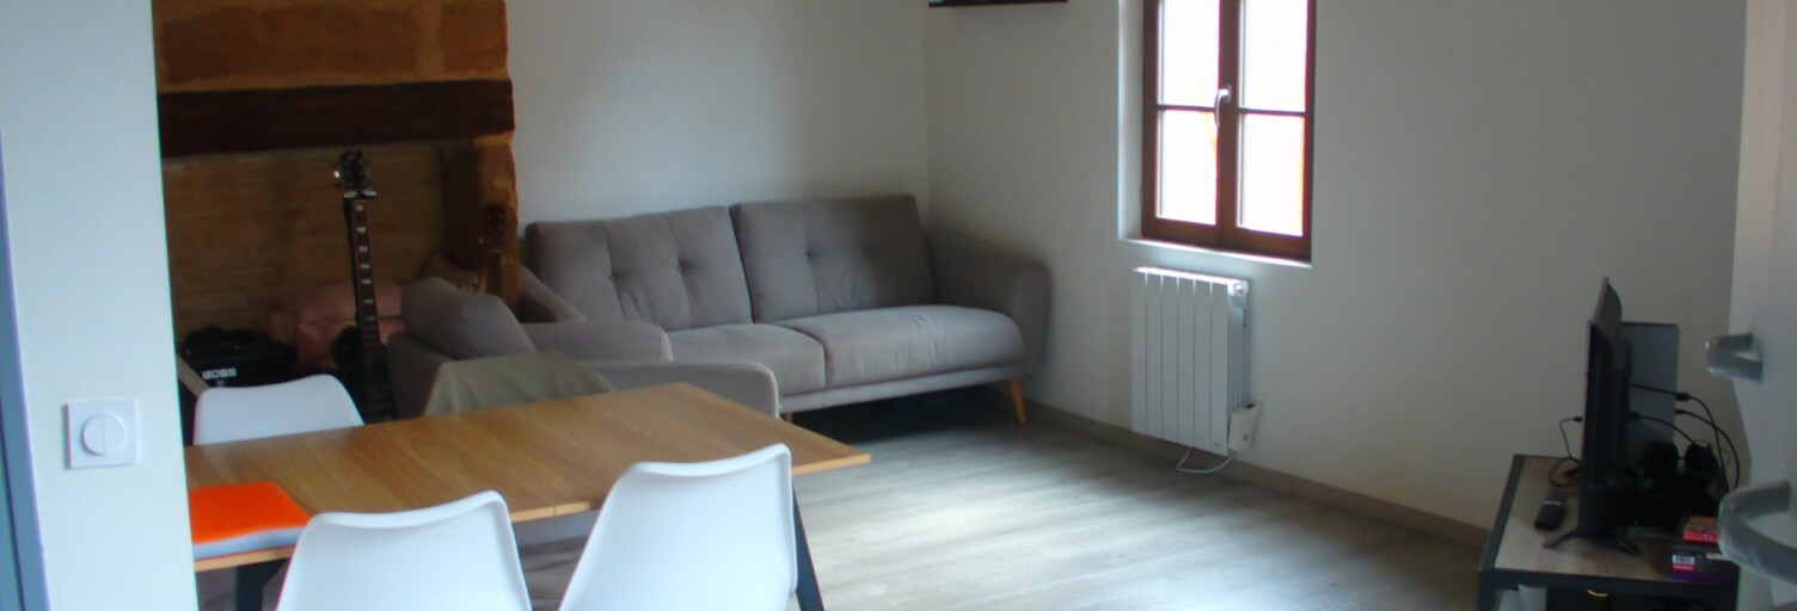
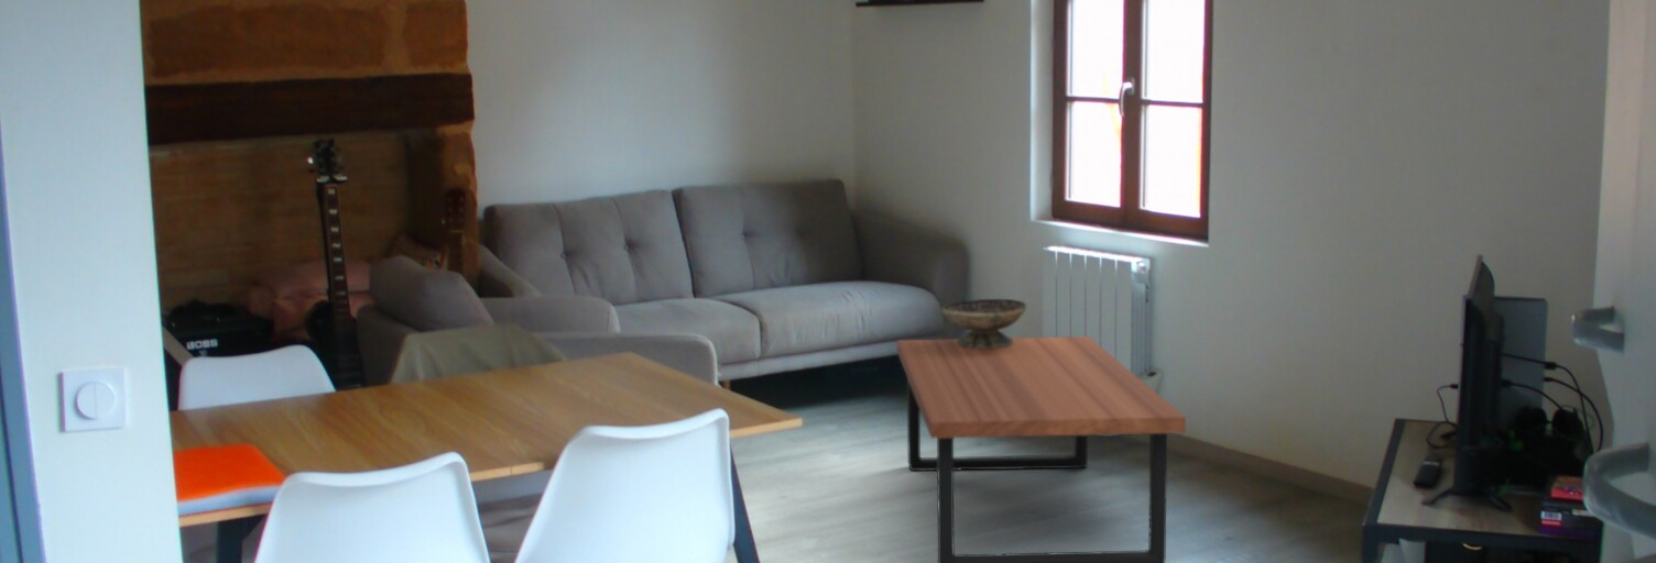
+ decorative bowl [940,298,1027,349]
+ coffee table [896,335,1187,563]
